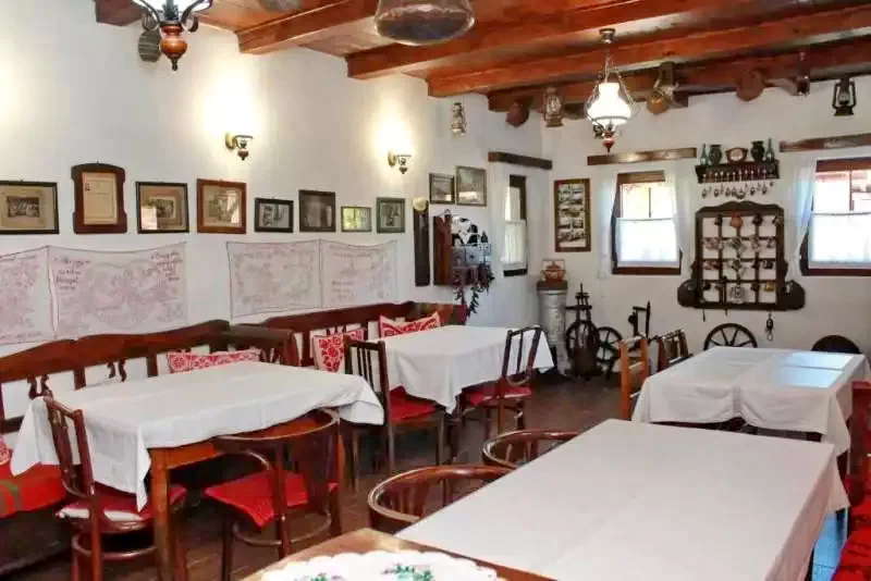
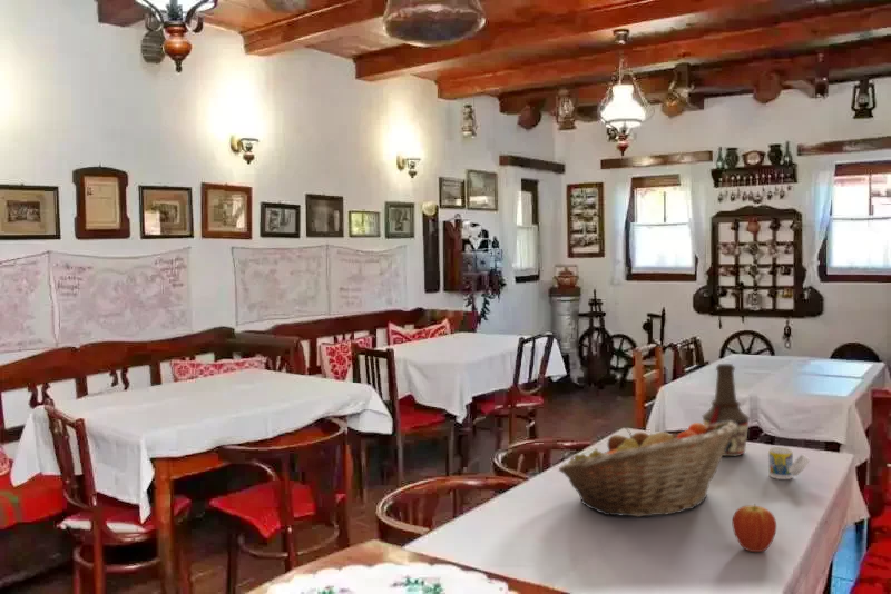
+ fruit [731,503,777,553]
+ cup [767,446,811,481]
+ fruit basket [558,422,737,518]
+ bottle [701,363,751,457]
